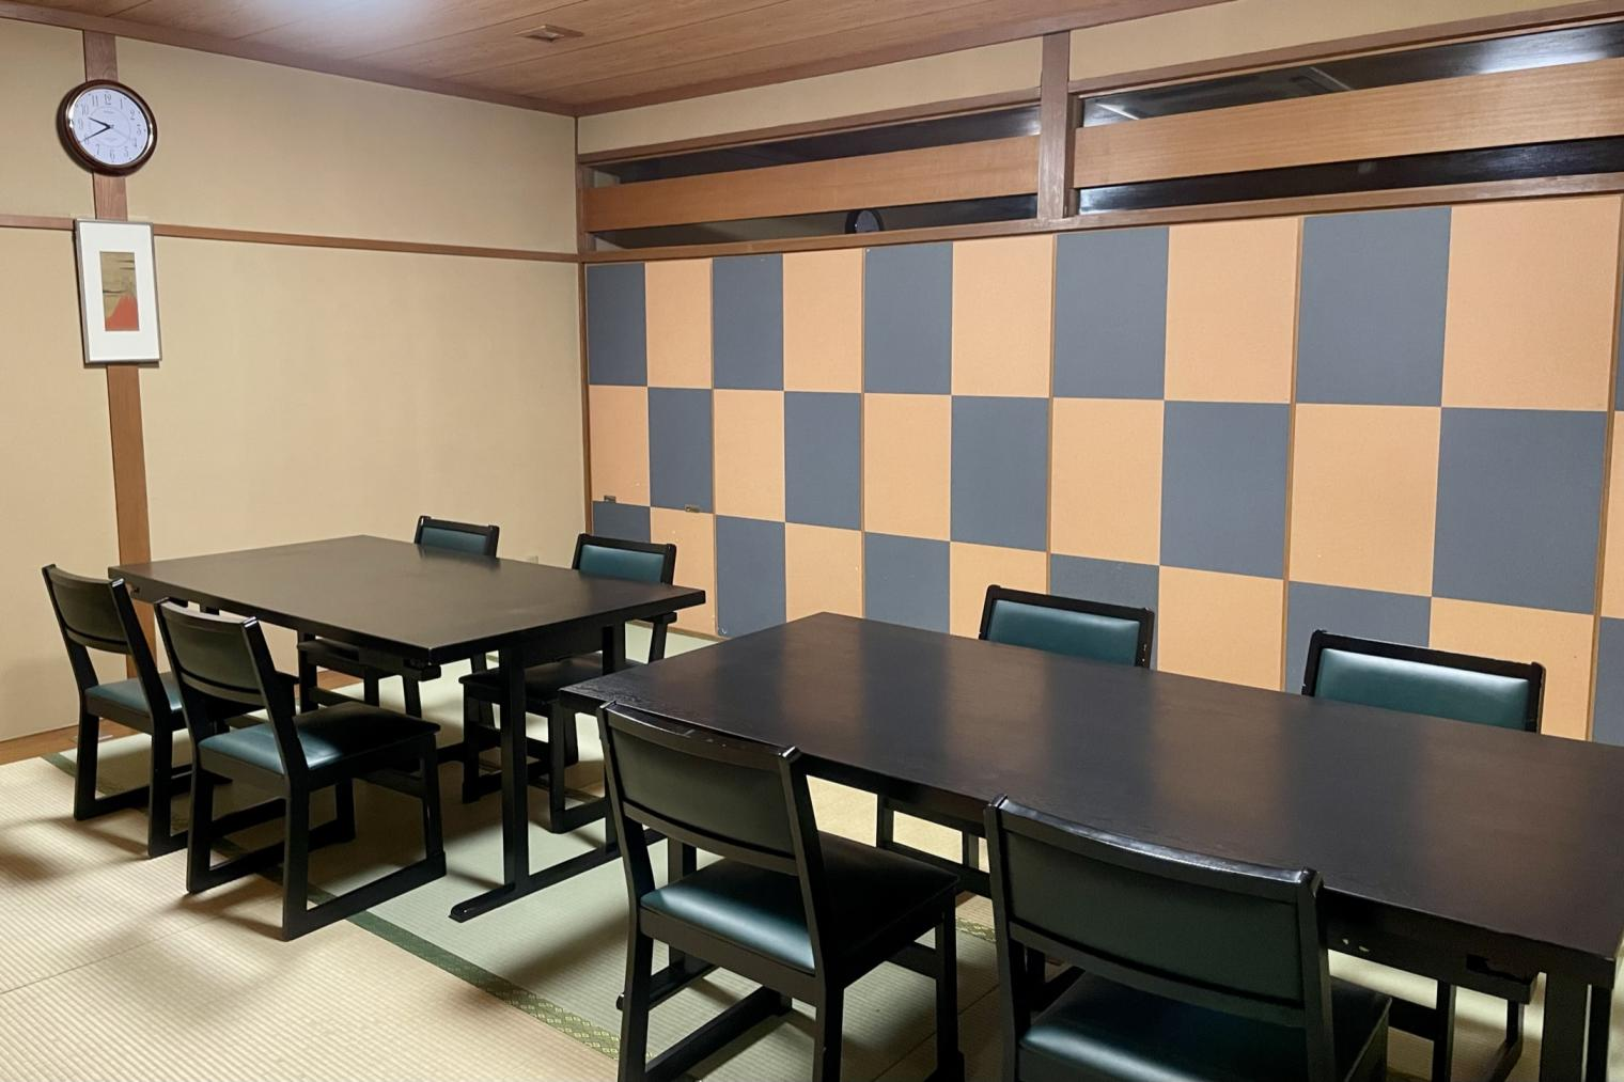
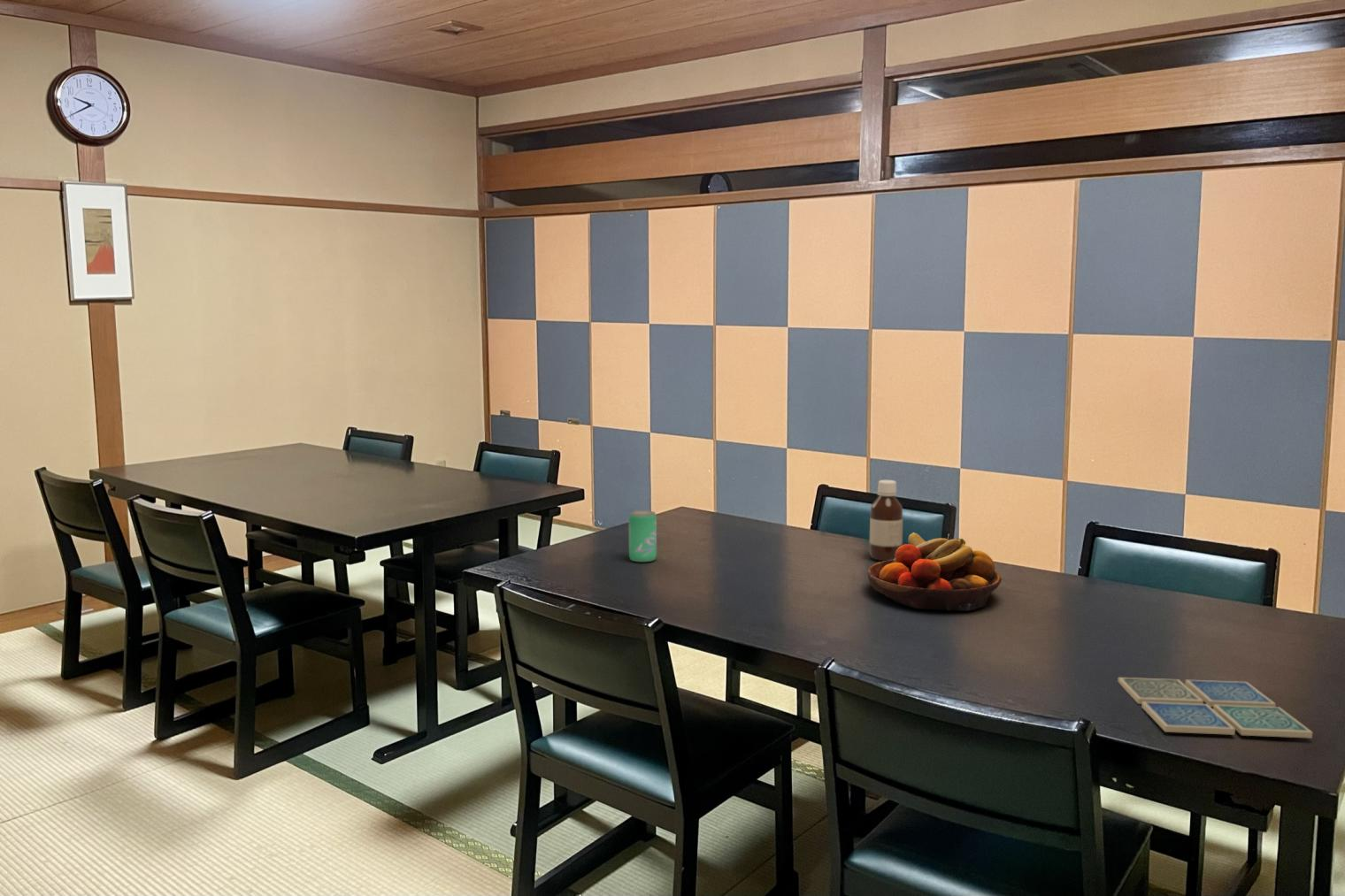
+ beverage can [628,509,657,563]
+ fruit bowl [866,532,1003,611]
+ drink coaster [1117,677,1313,739]
+ bottle [869,479,903,562]
